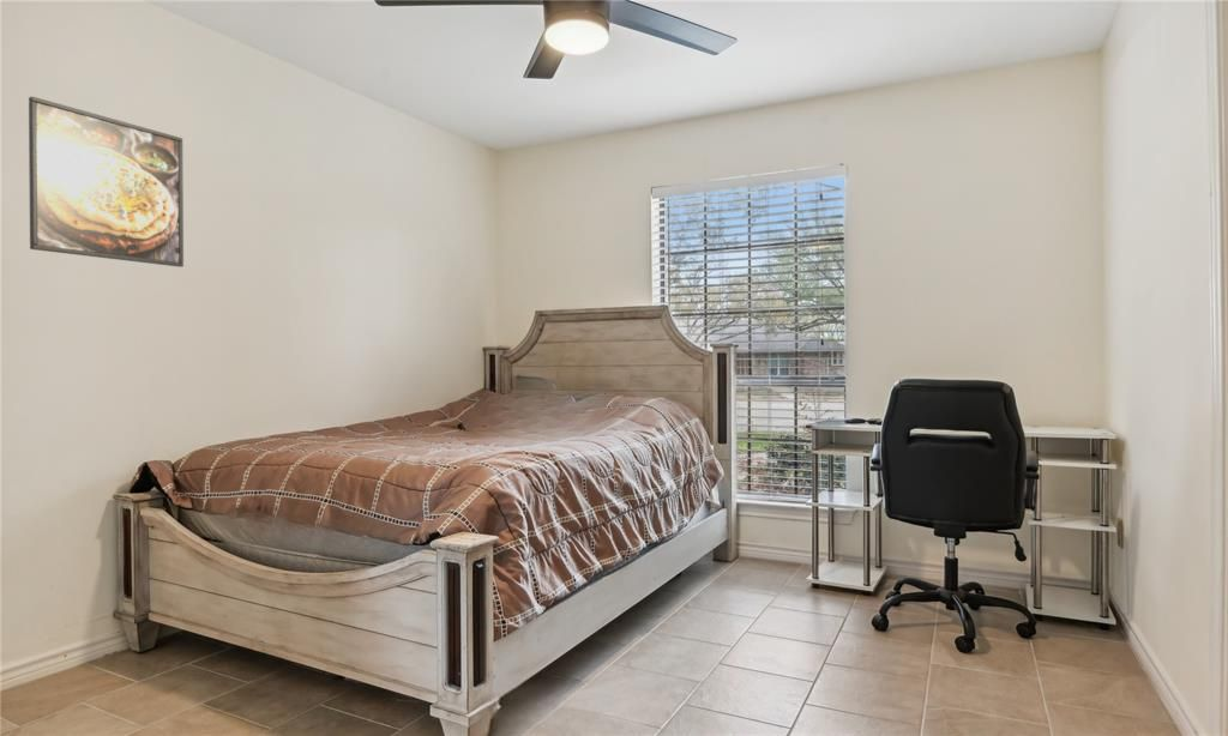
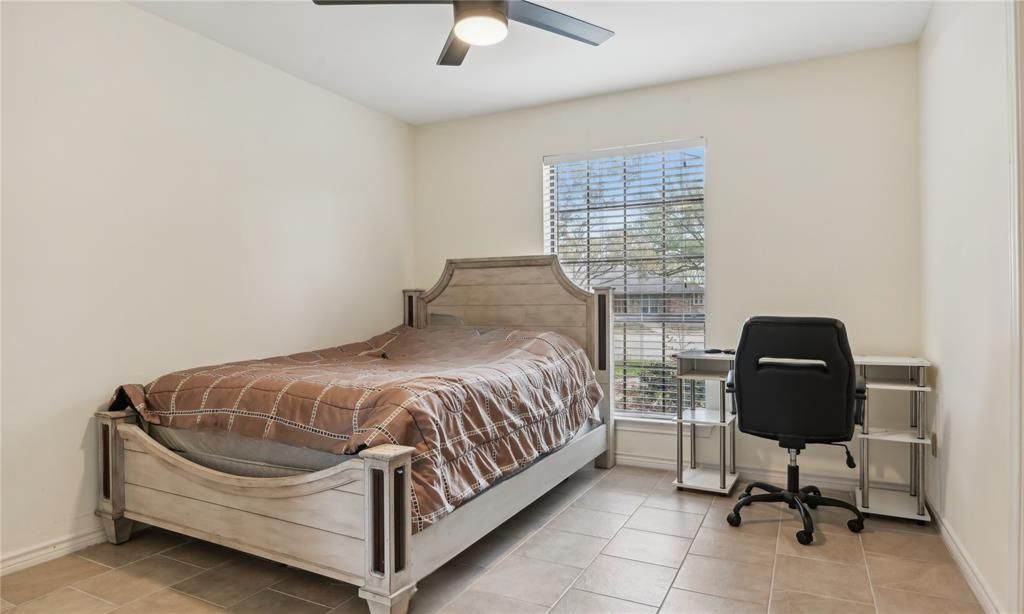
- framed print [28,96,185,269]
